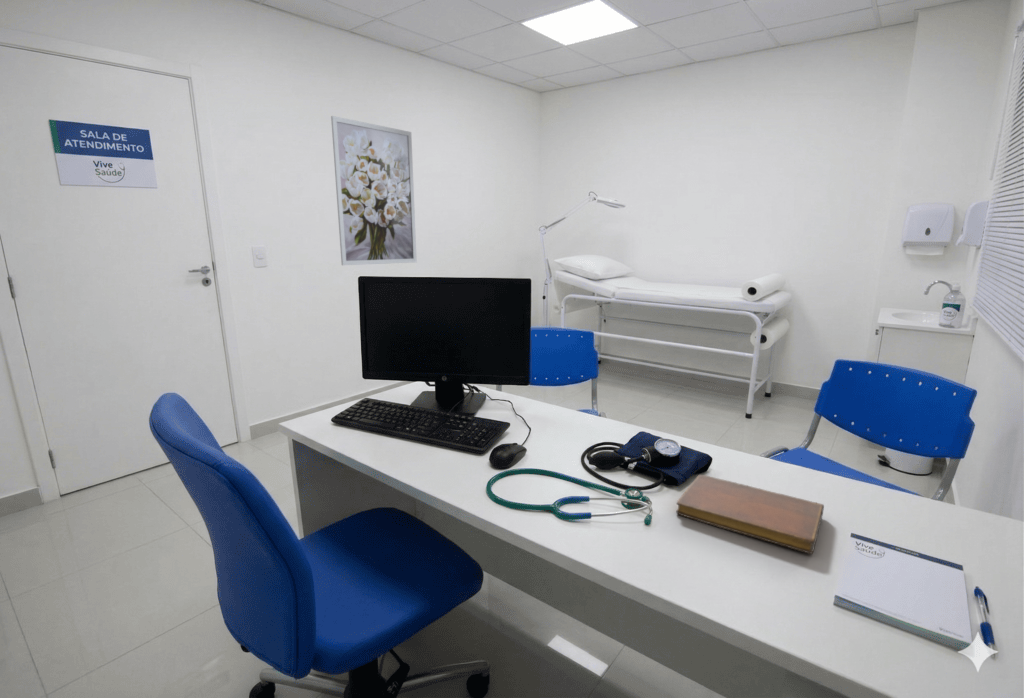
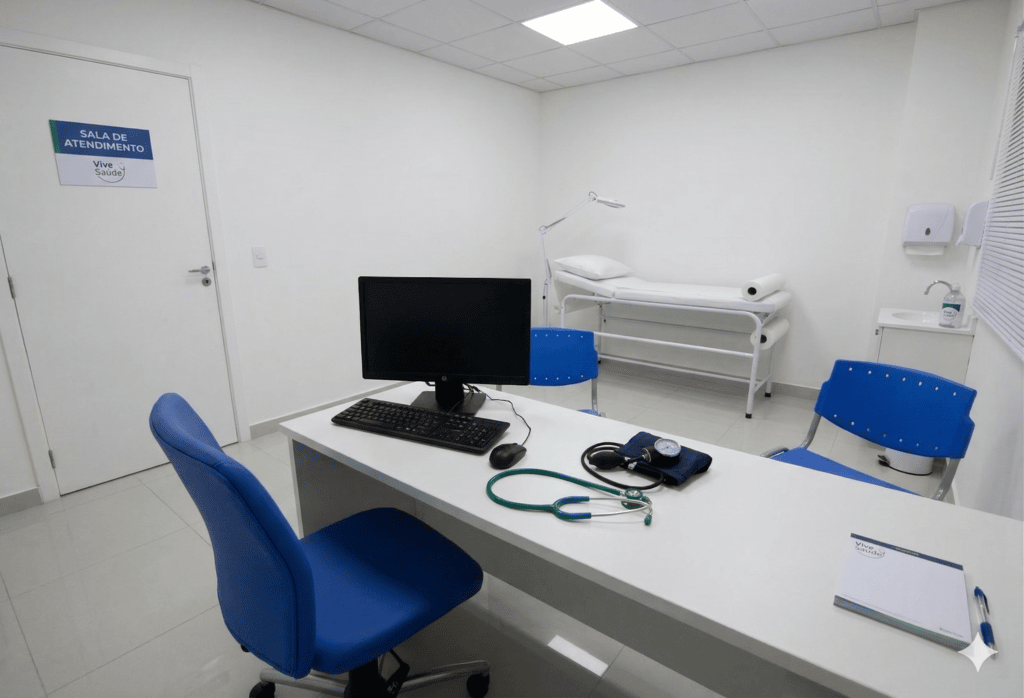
- wall art [330,115,418,266]
- notebook [675,474,825,555]
